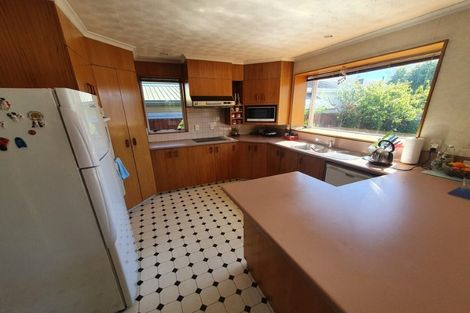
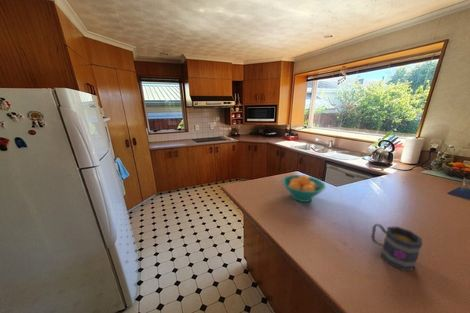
+ mug [370,223,423,272]
+ fruit bowl [281,174,327,203]
